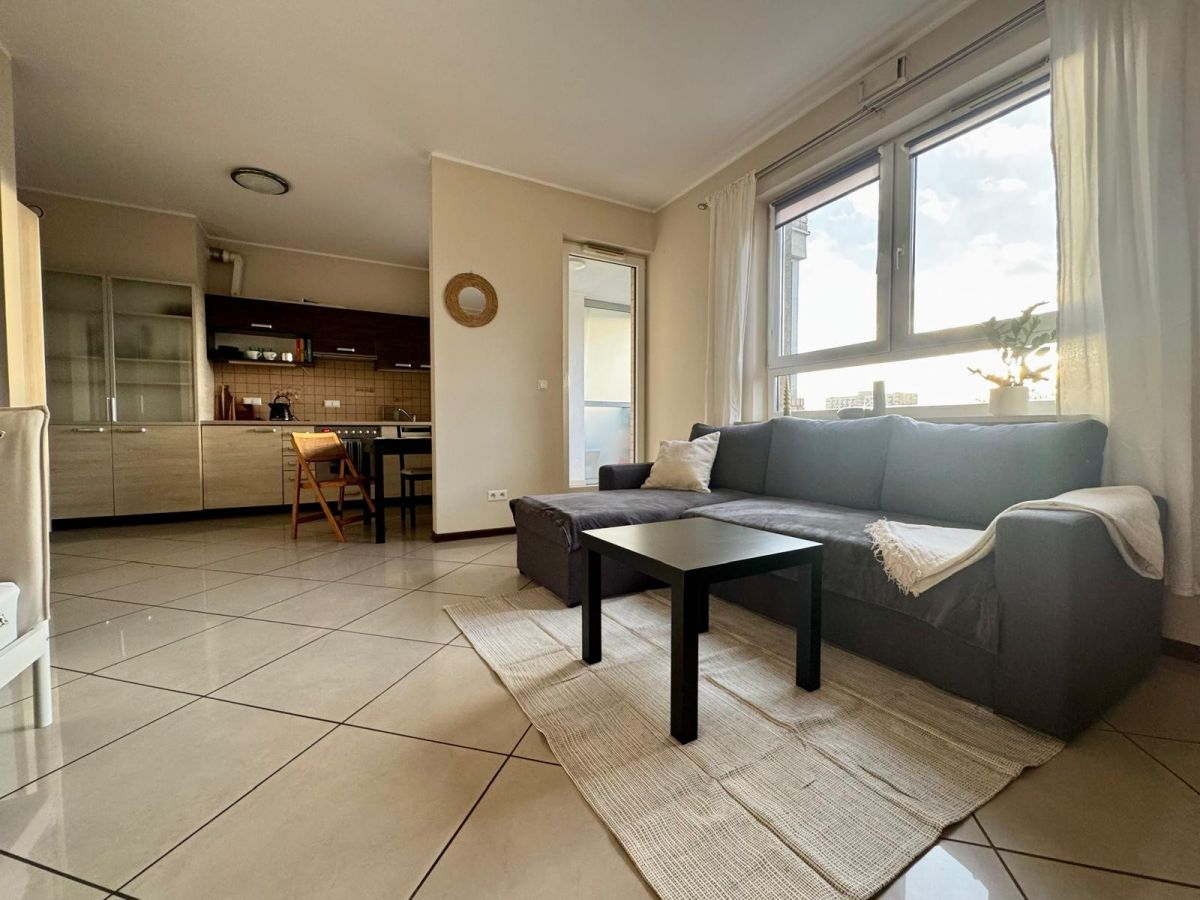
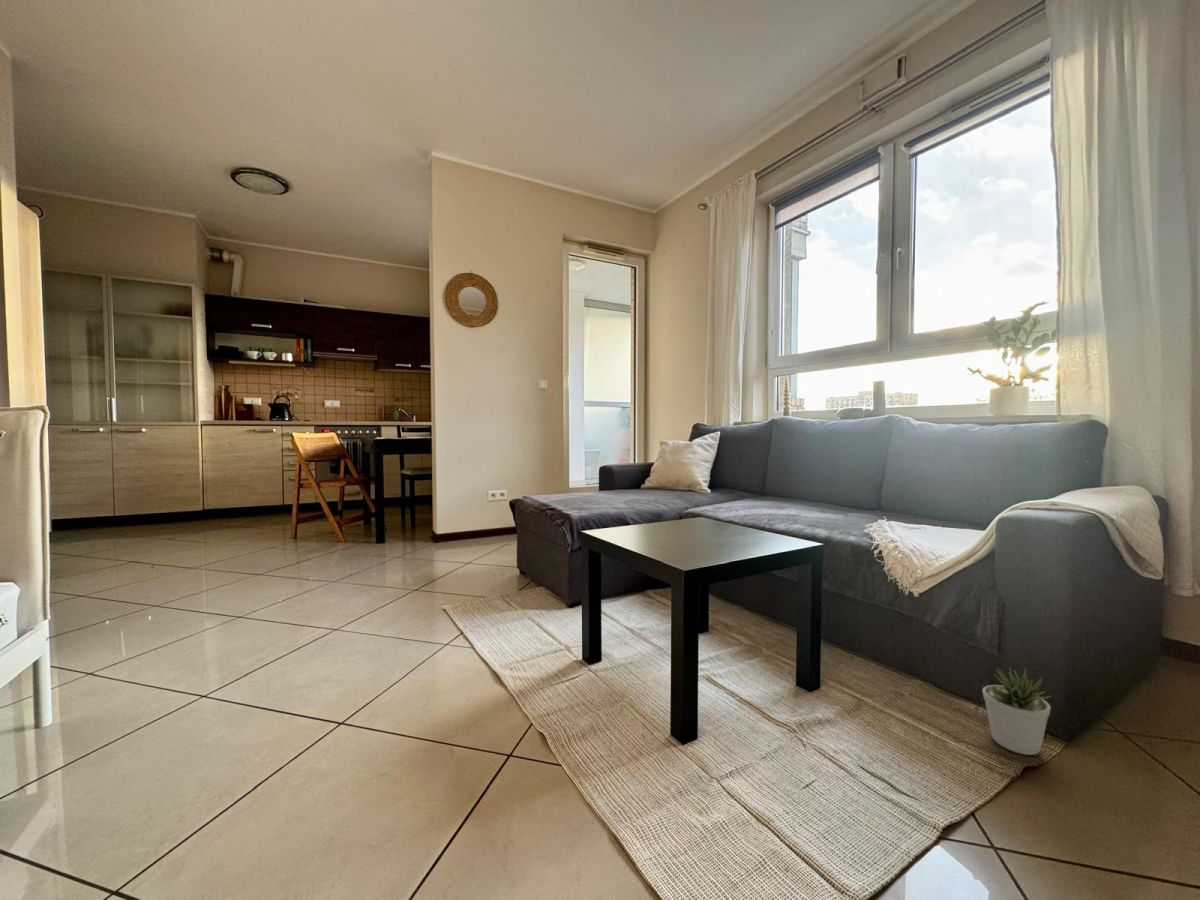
+ potted plant [981,667,1052,756]
